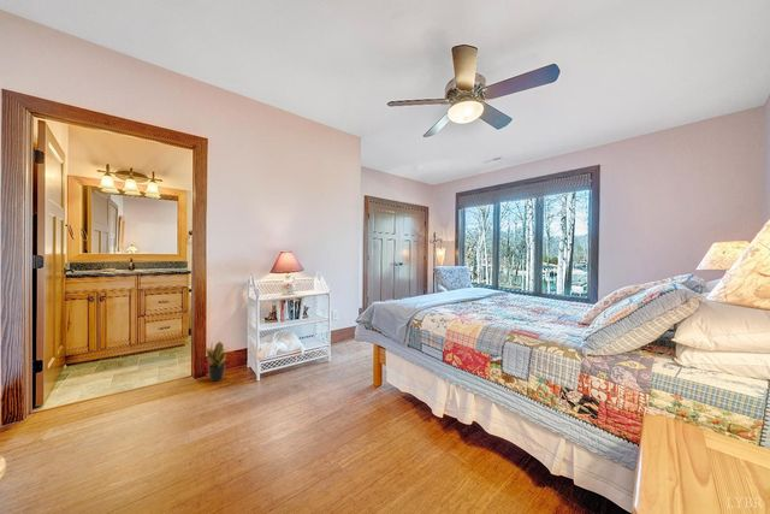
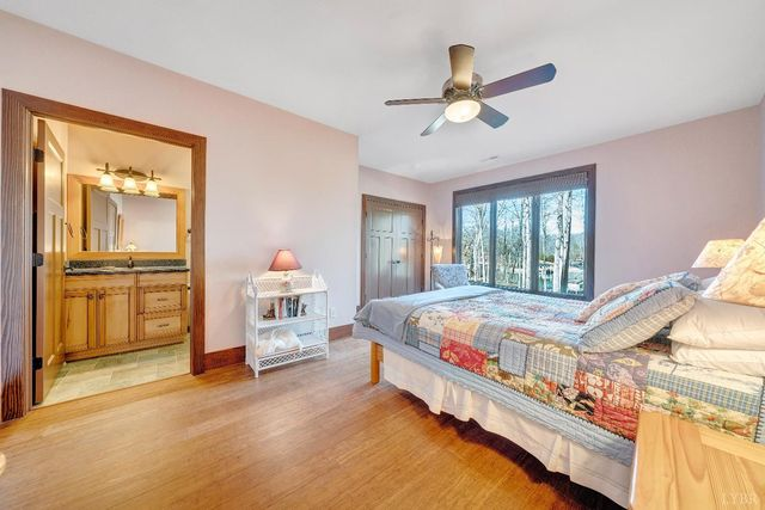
- potted plant [205,339,230,383]
